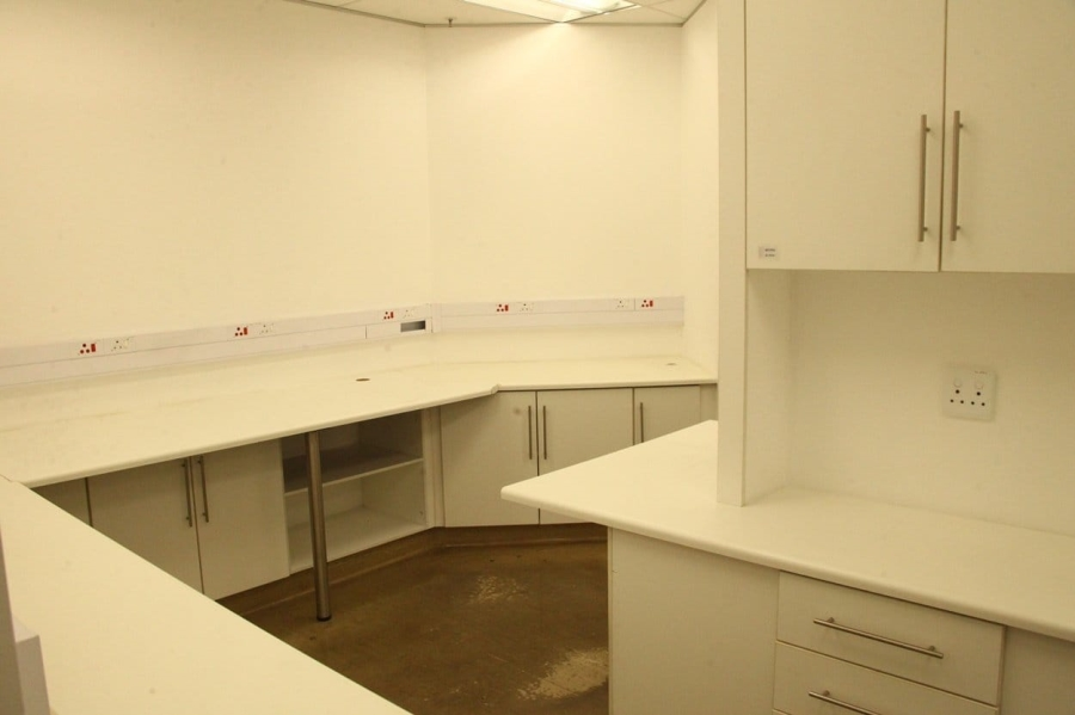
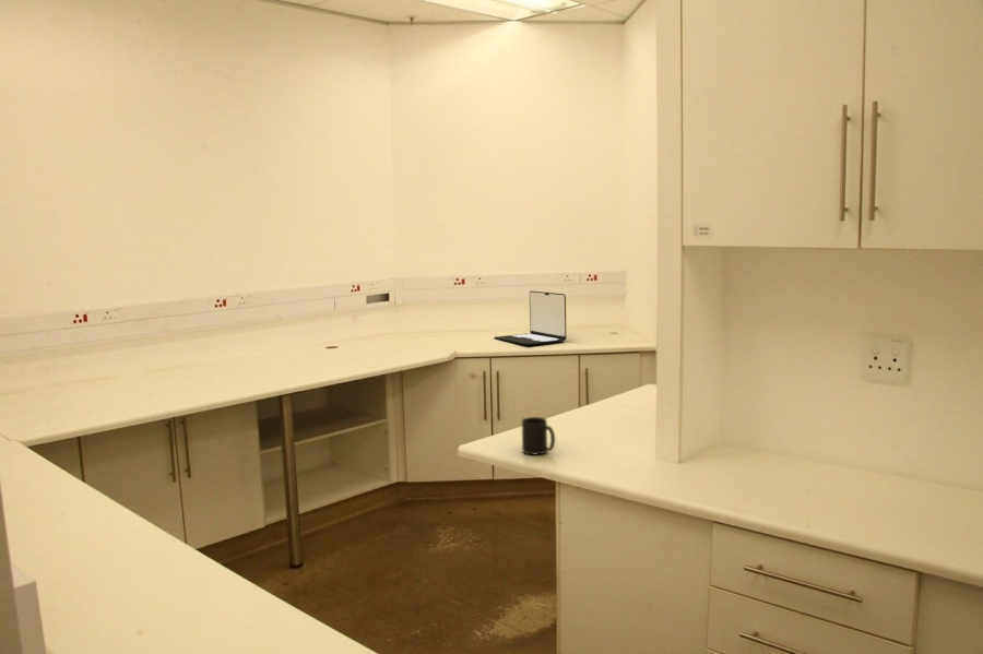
+ mug [521,416,556,456]
+ laptop [493,289,568,346]
